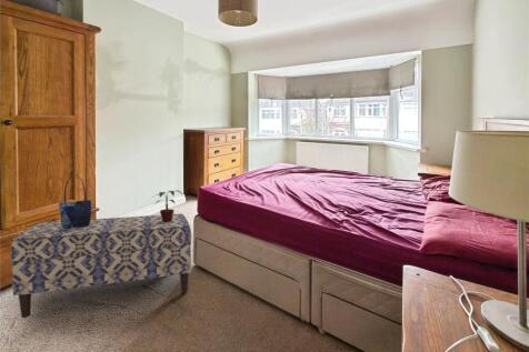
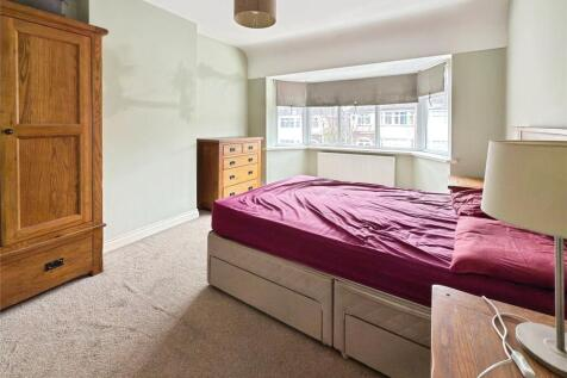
- shopping bag [58,173,92,229]
- potted plant [151,189,184,222]
- bench [10,213,192,319]
